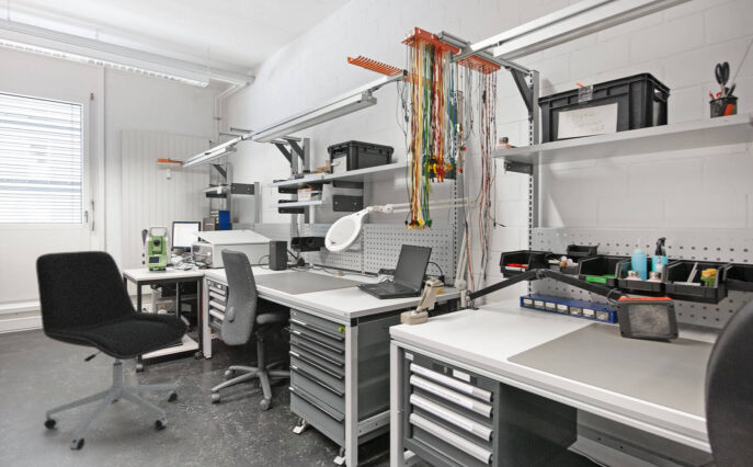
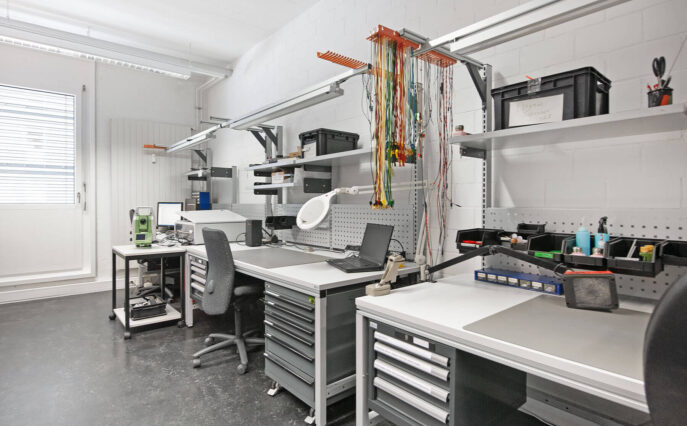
- office chair [35,250,190,452]
